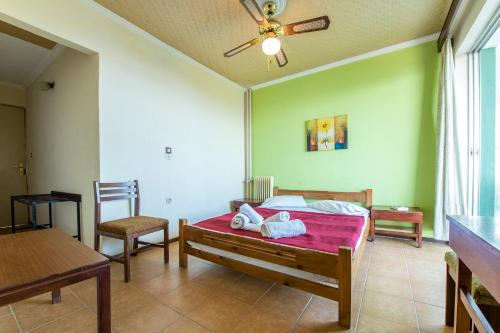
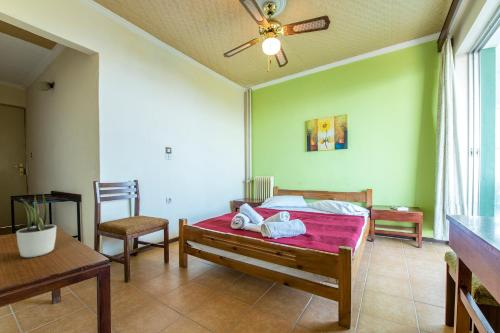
+ potted plant [15,187,57,259]
